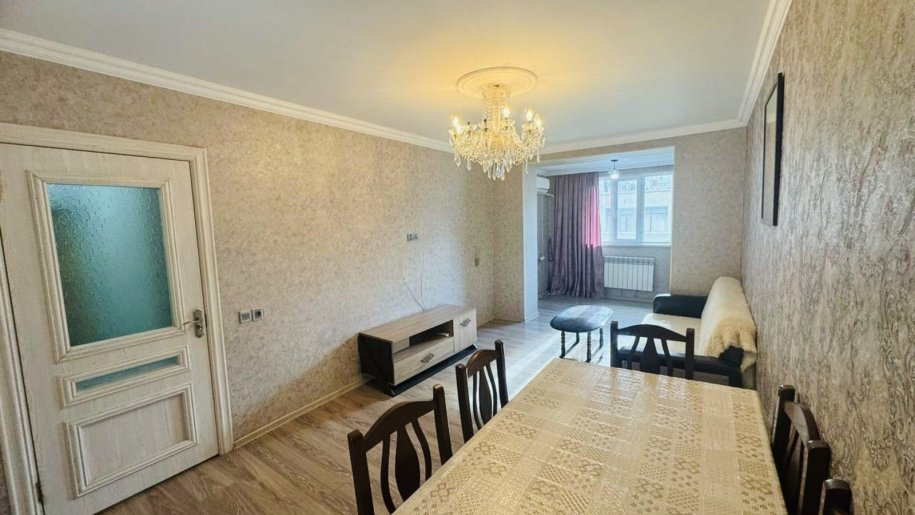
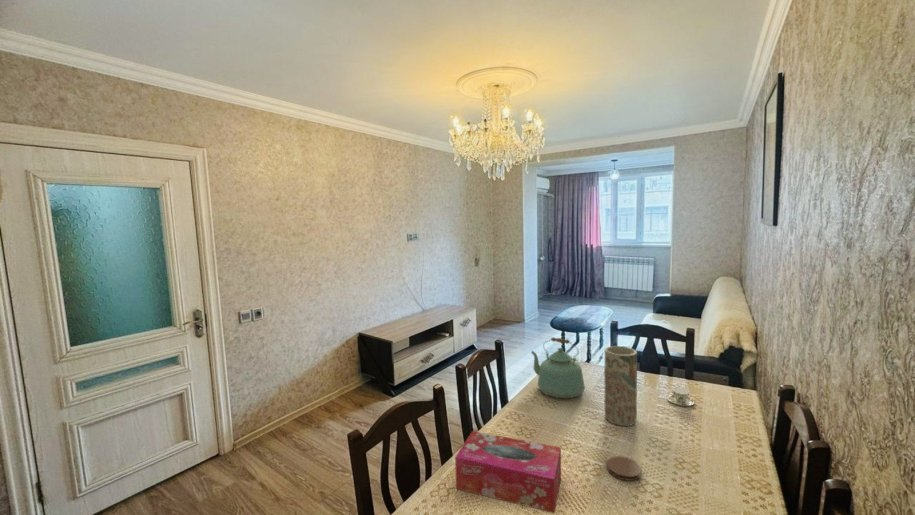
+ kettle [530,336,586,399]
+ vase [603,345,638,427]
+ tissue box [454,430,562,514]
+ teacup [666,387,695,407]
+ coaster [606,455,642,482]
